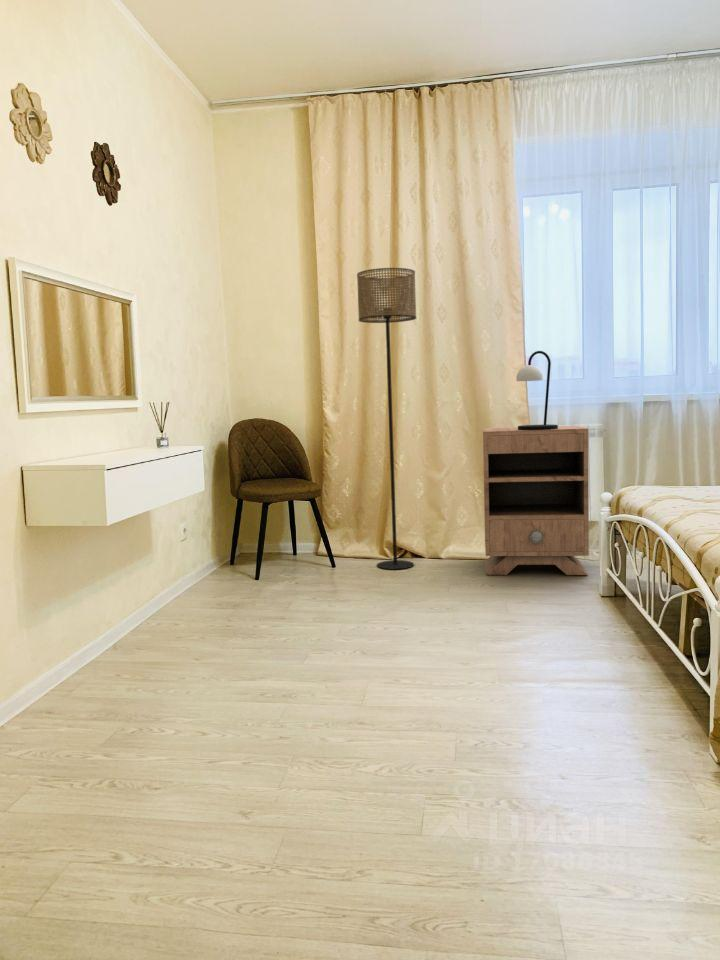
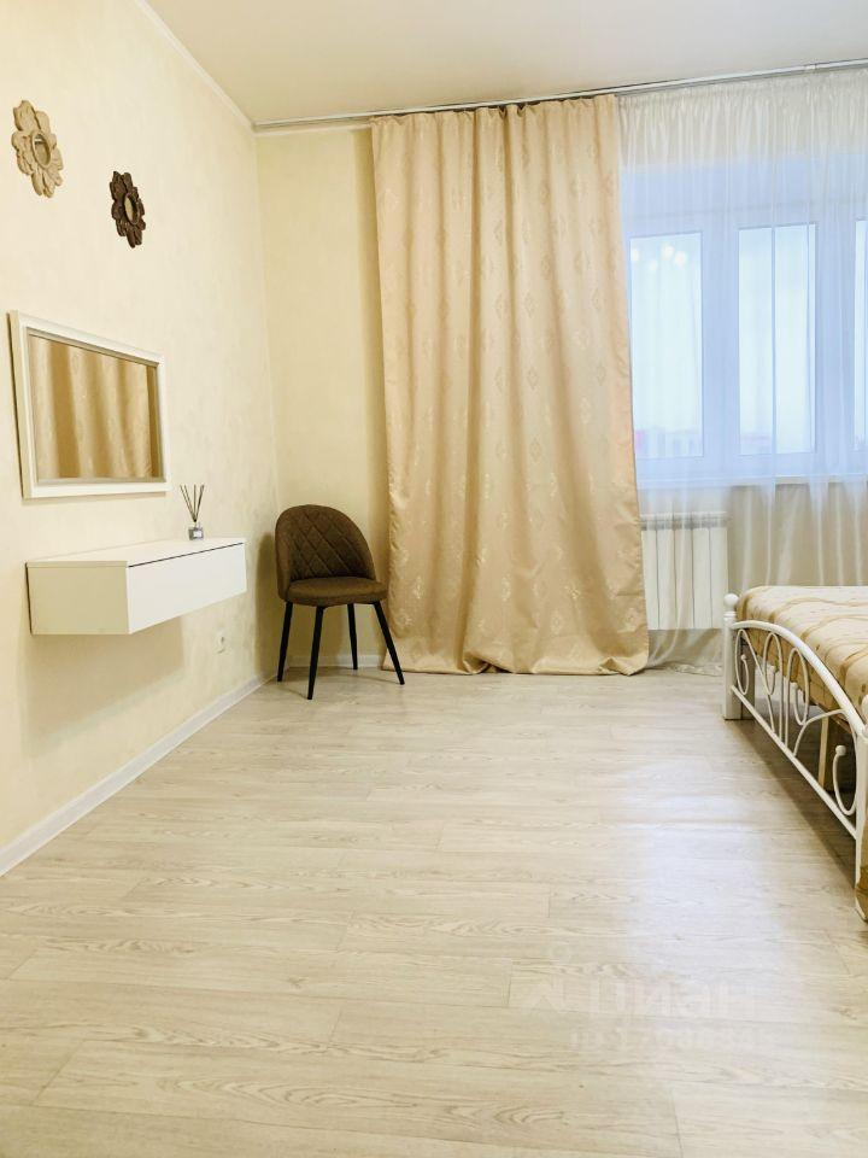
- floor lamp [356,267,417,571]
- table lamp [515,350,559,430]
- nightstand [482,425,590,576]
